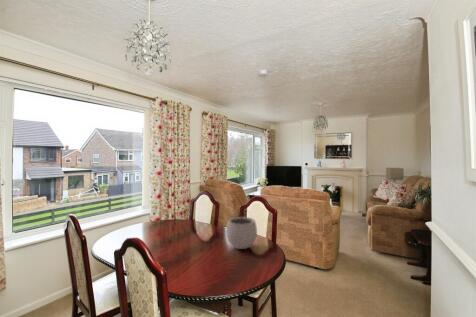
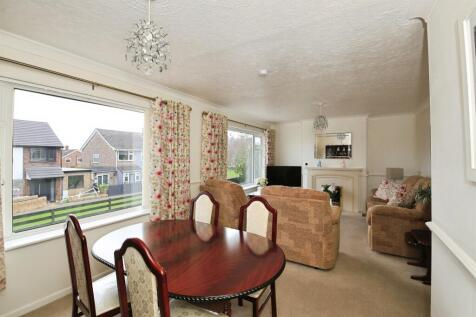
- plant pot [225,207,258,250]
